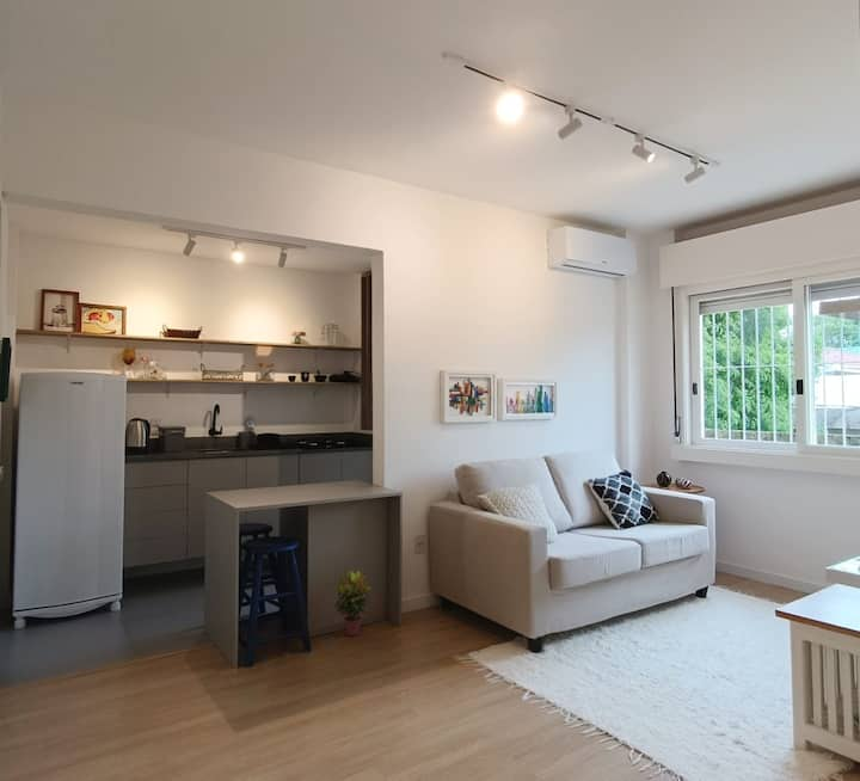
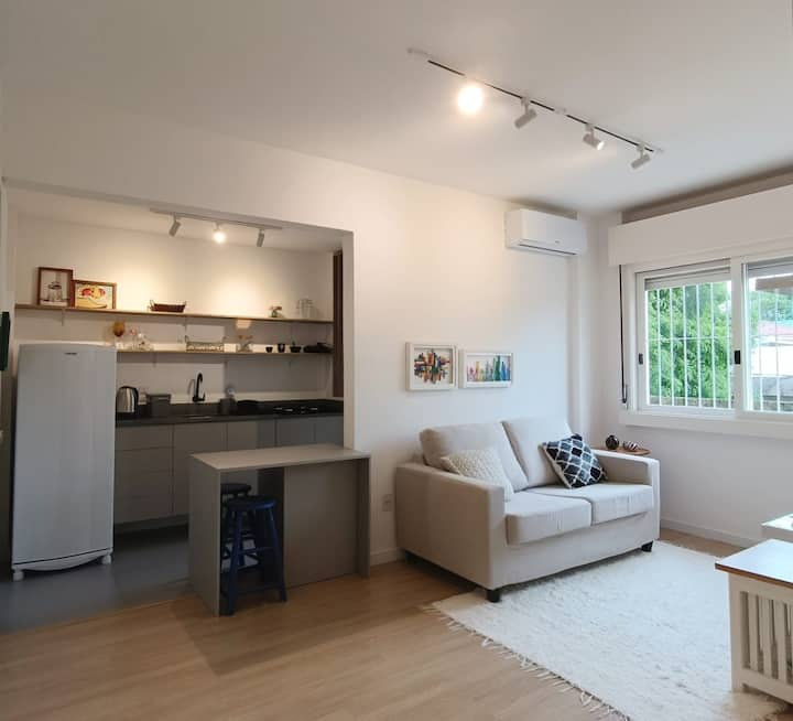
- potted plant [332,568,373,637]
